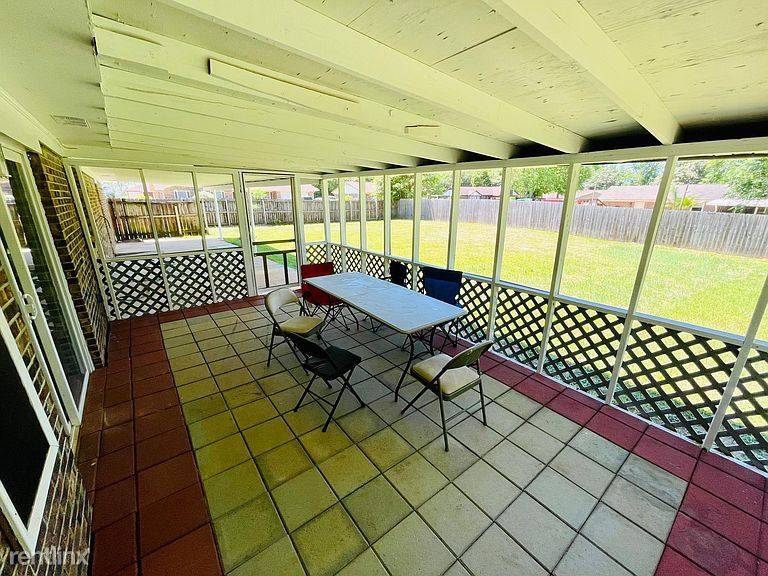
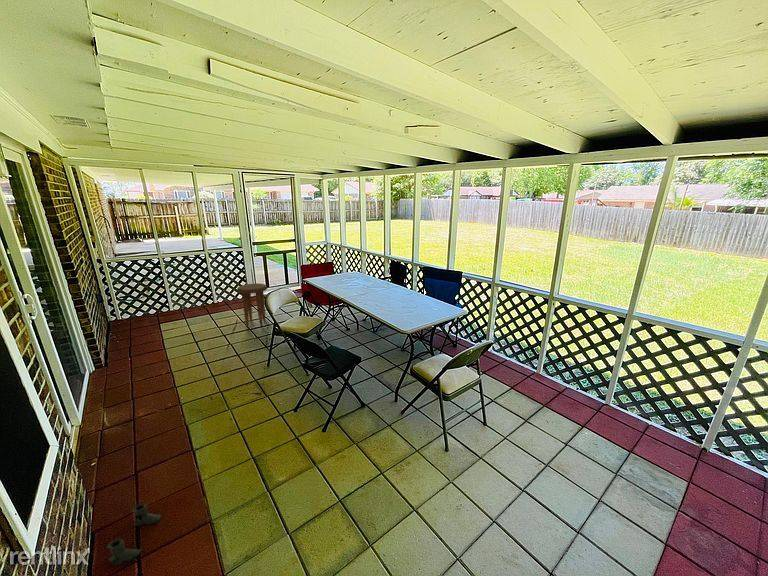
+ boots [106,503,162,567]
+ side table [236,282,268,328]
